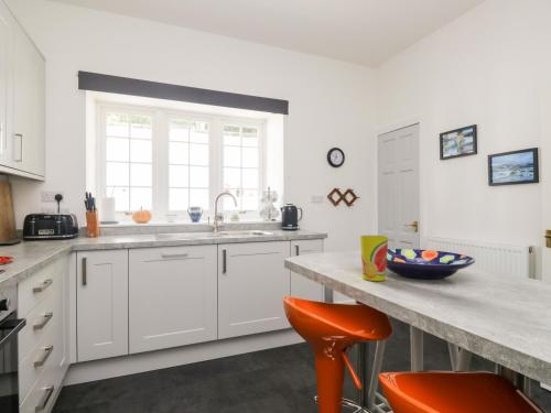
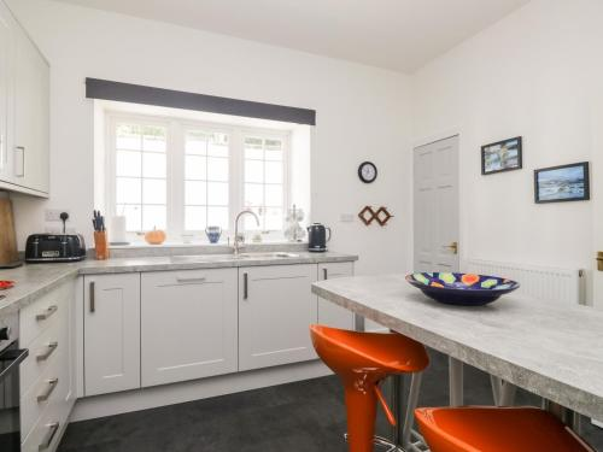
- cup [359,235,389,282]
